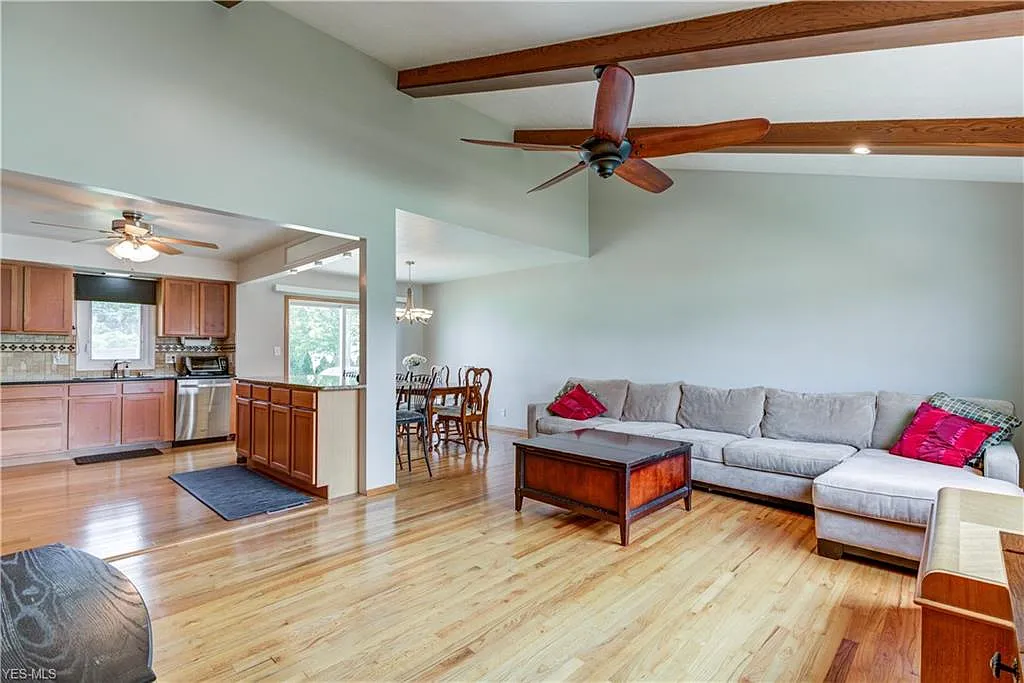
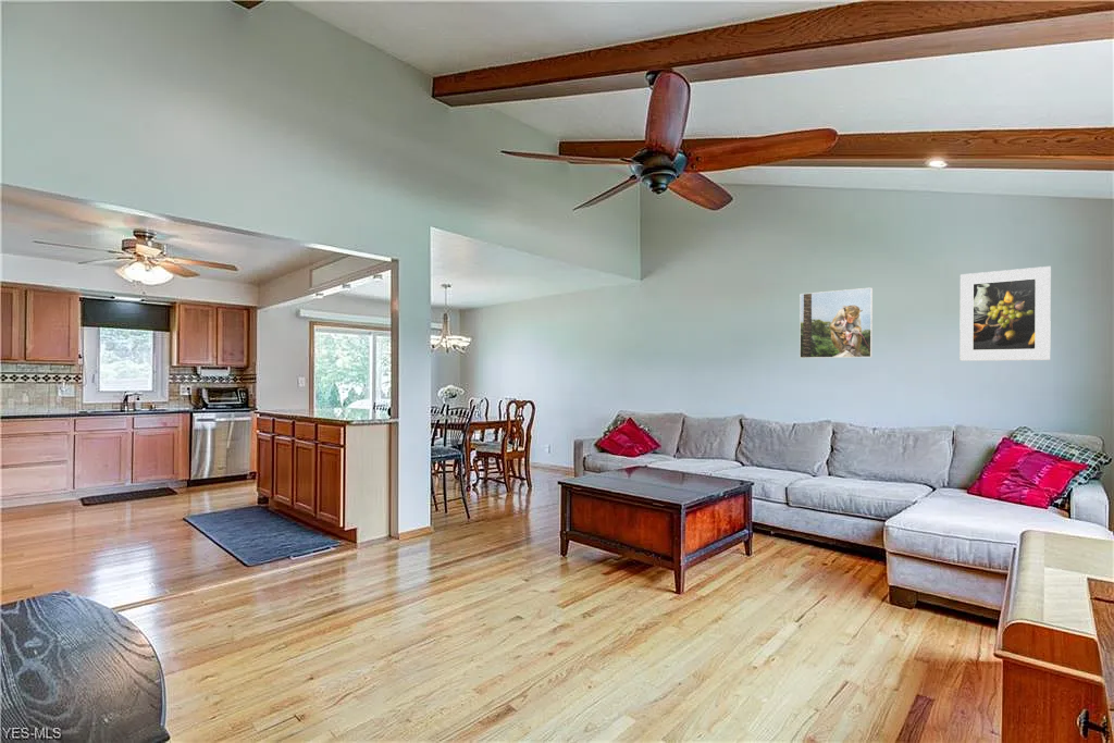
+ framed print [799,287,874,359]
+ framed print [958,265,1052,361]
